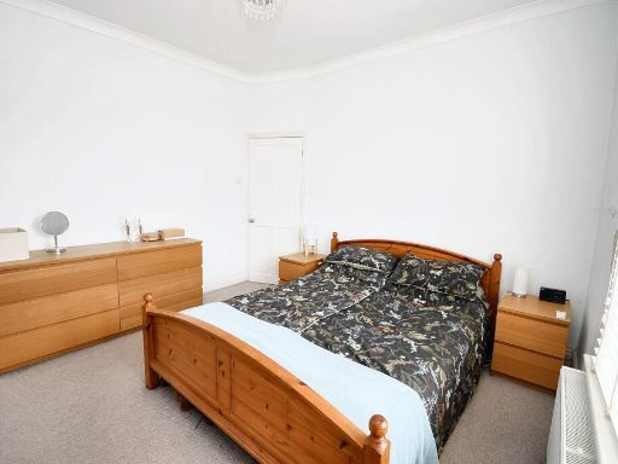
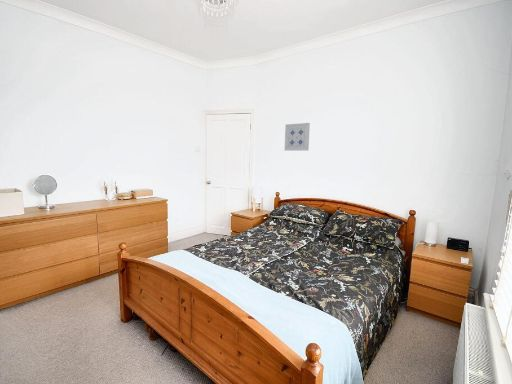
+ wall art [284,122,311,152]
